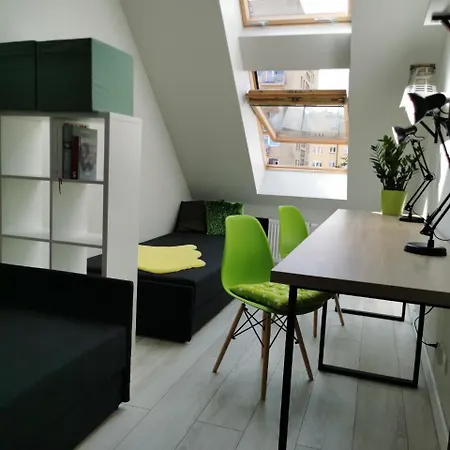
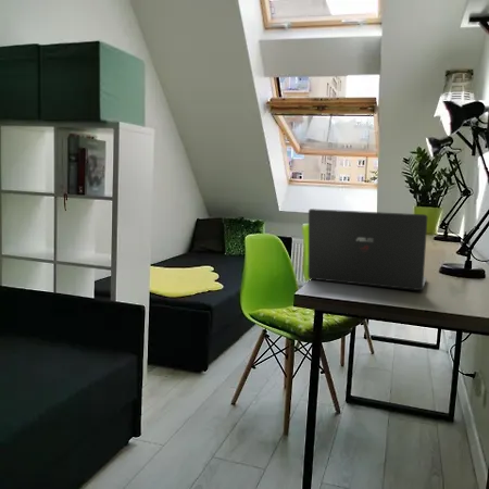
+ laptop [308,208,428,291]
